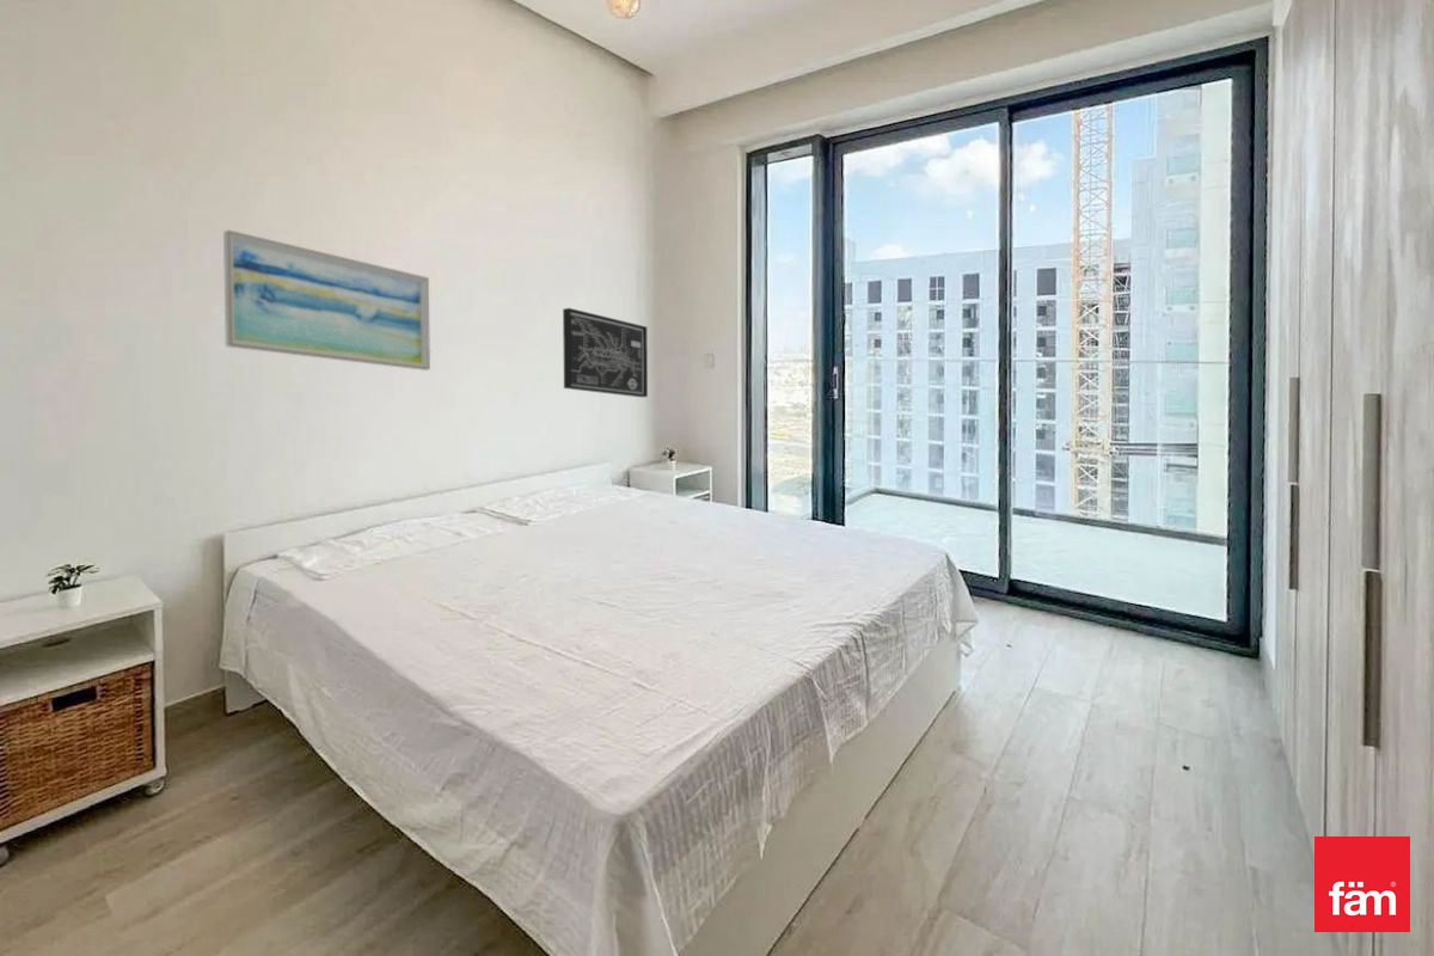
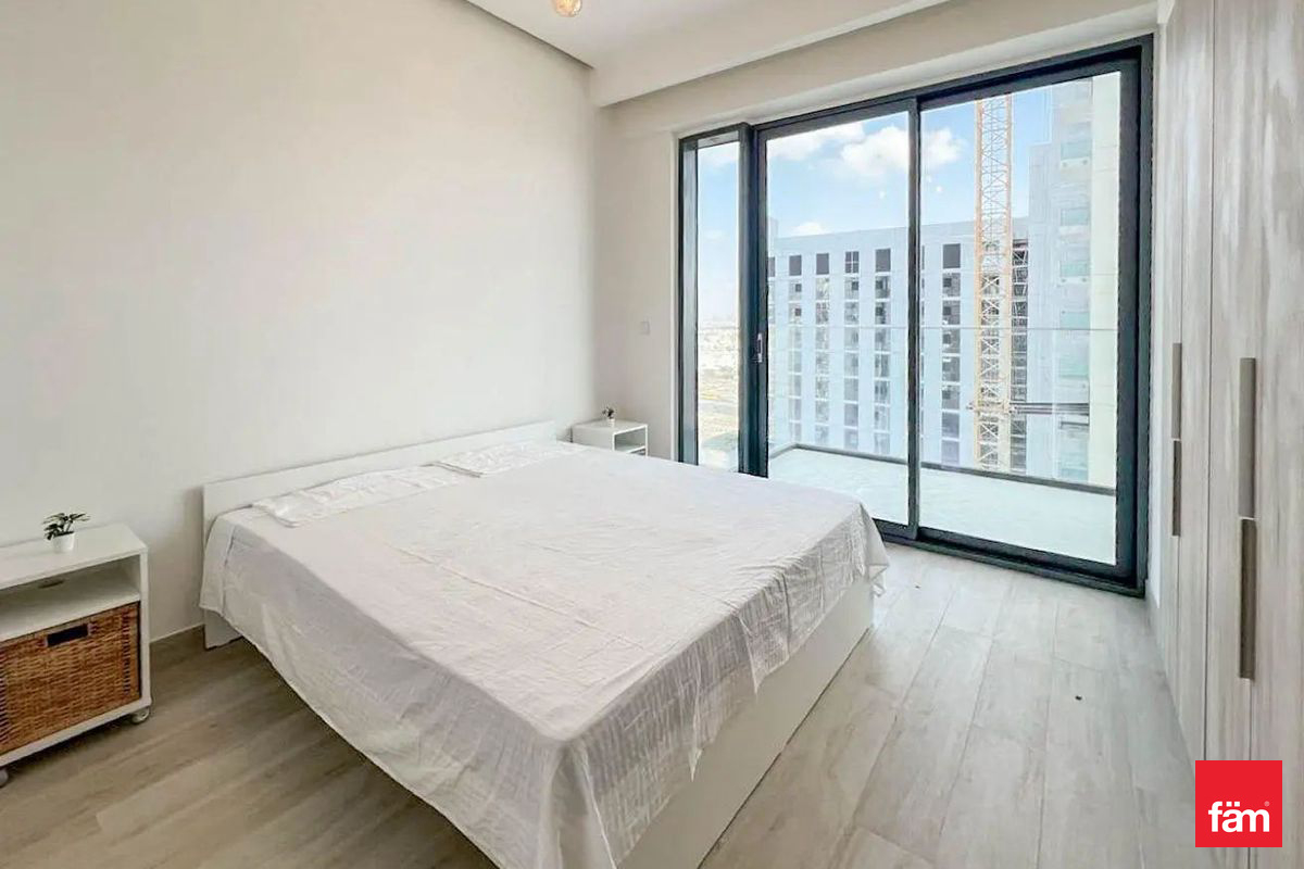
- wall art [222,228,431,372]
- wall art [562,307,649,398]
